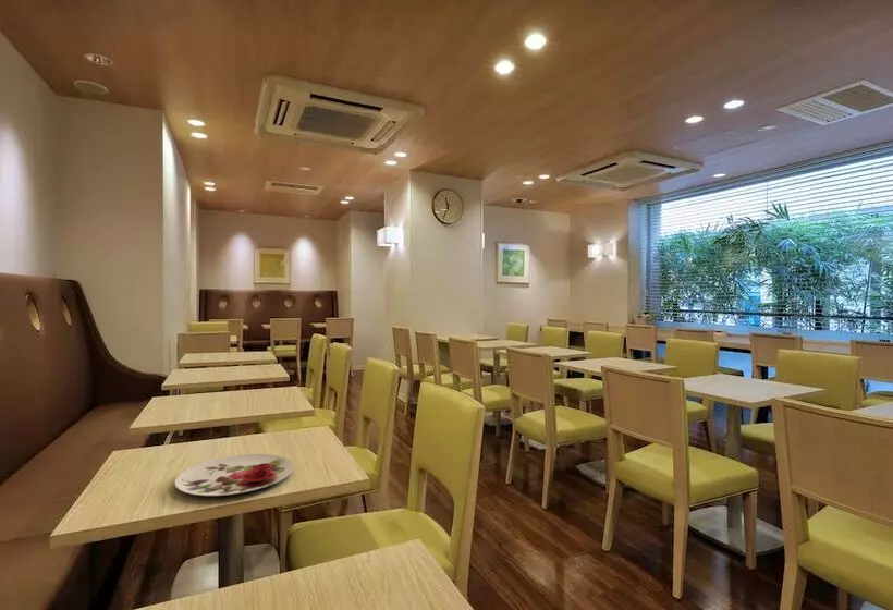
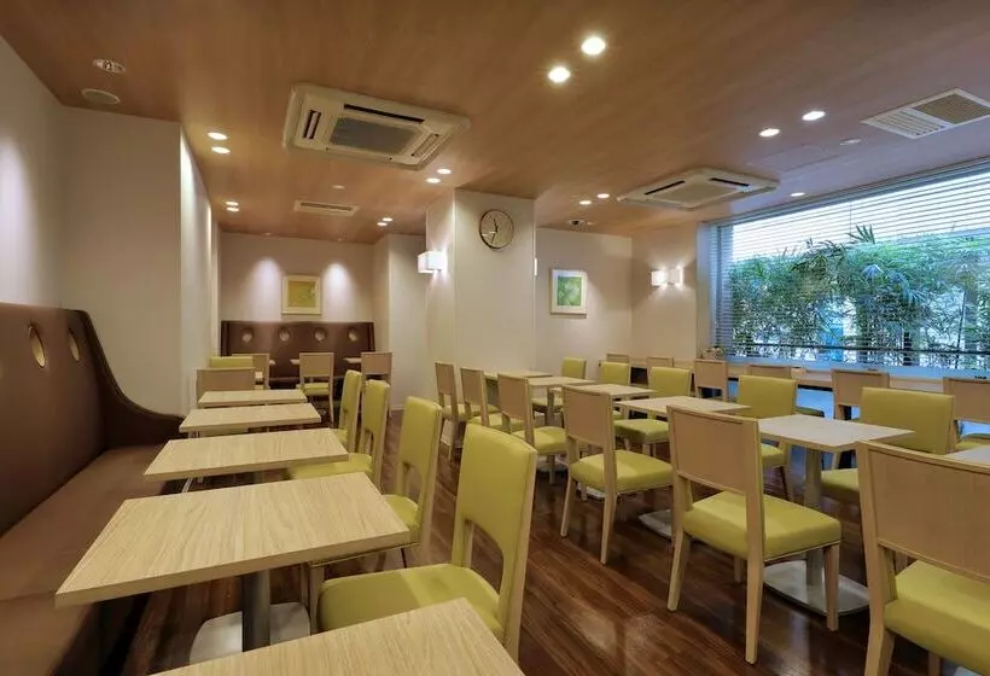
- plate [173,453,294,497]
